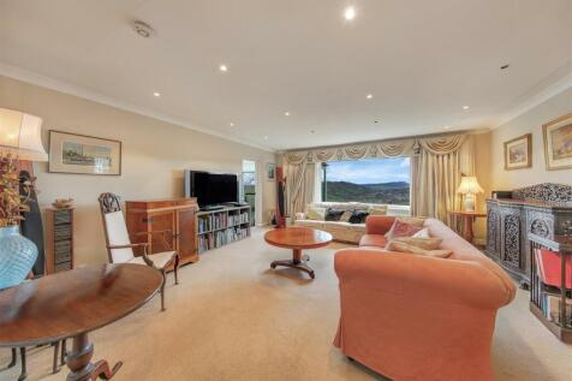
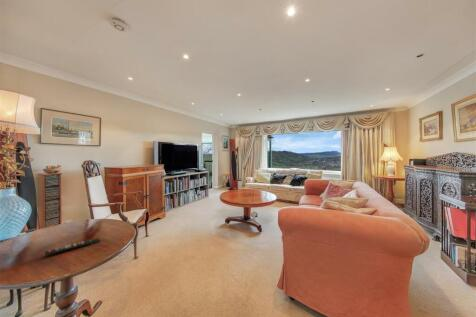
+ remote control [44,237,101,257]
